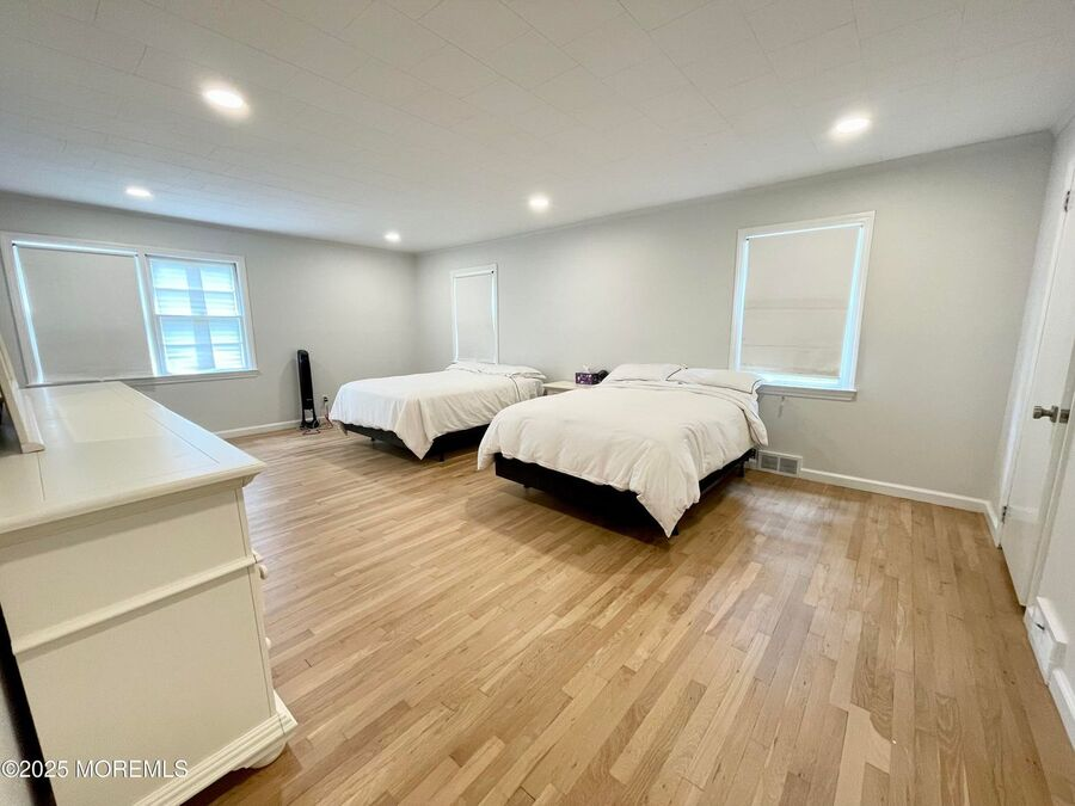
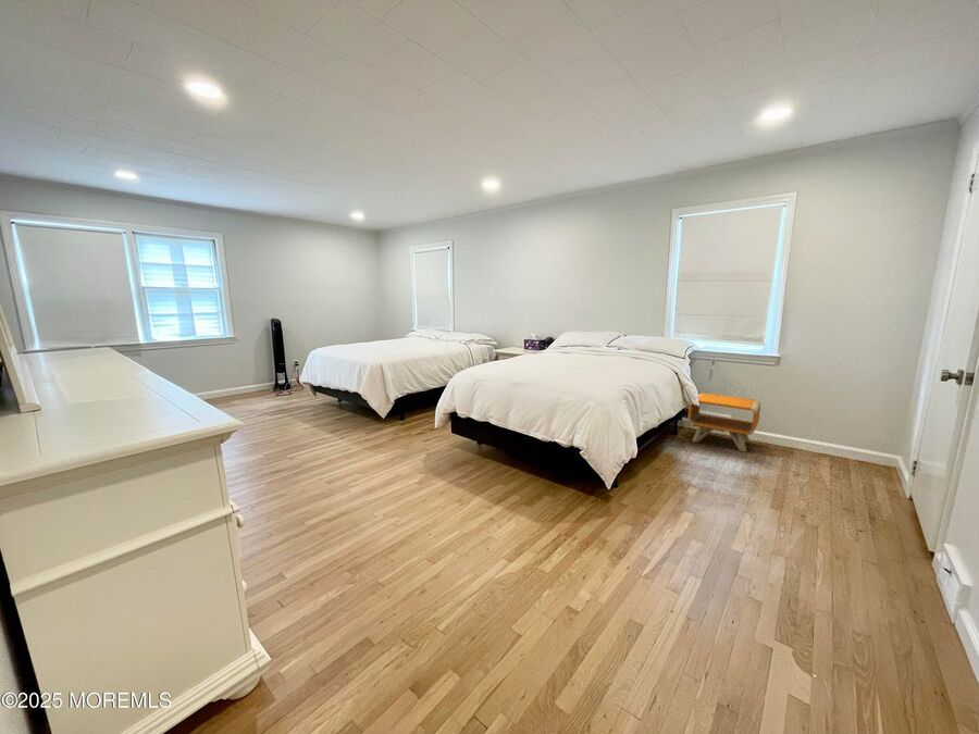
+ nightstand [687,391,761,453]
